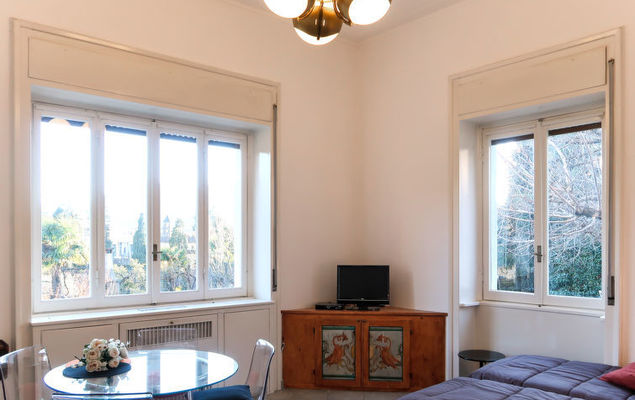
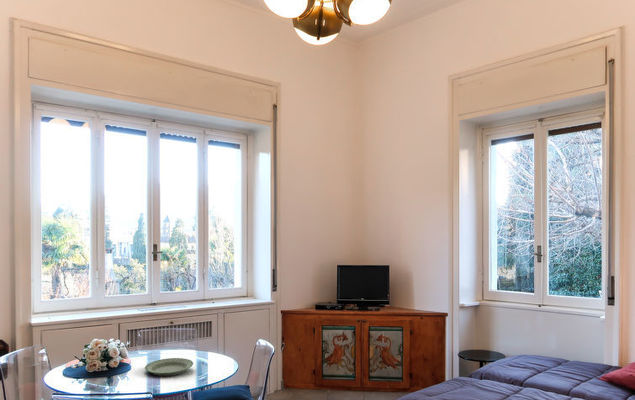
+ plate [144,357,194,377]
